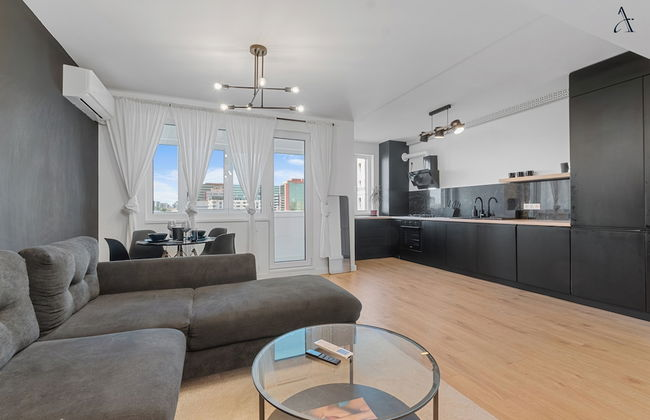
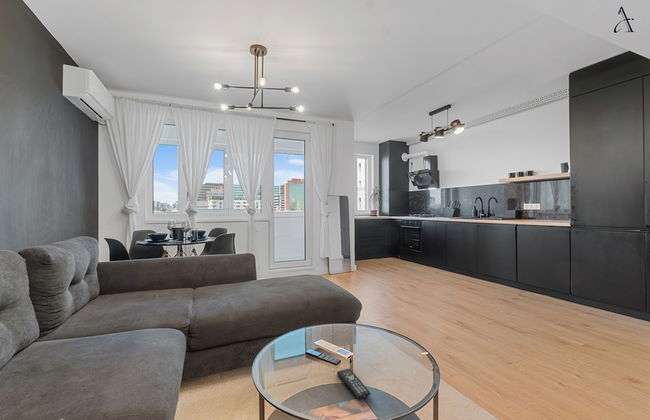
+ remote control [336,368,371,400]
